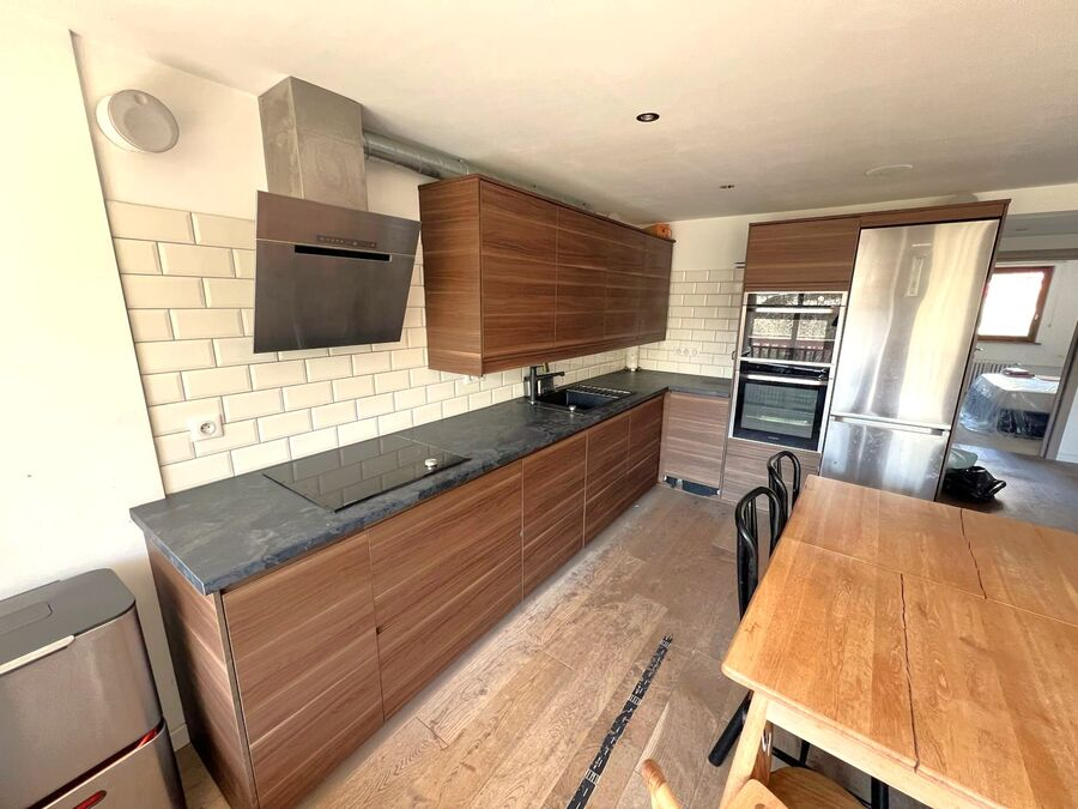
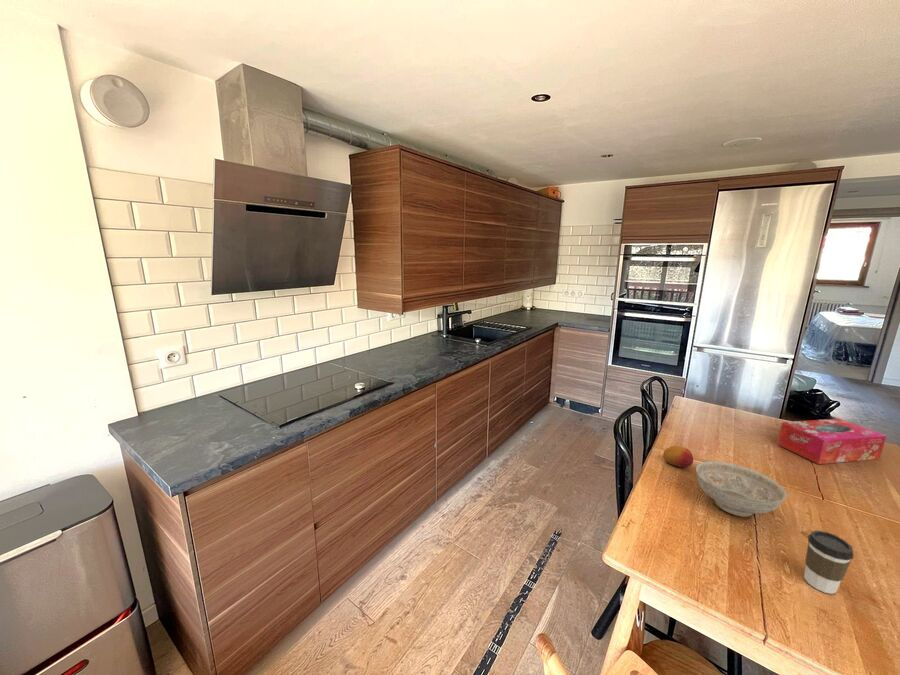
+ coffee cup [803,529,854,595]
+ tissue box [776,418,888,465]
+ decorative bowl [695,460,788,518]
+ fruit [662,445,694,468]
